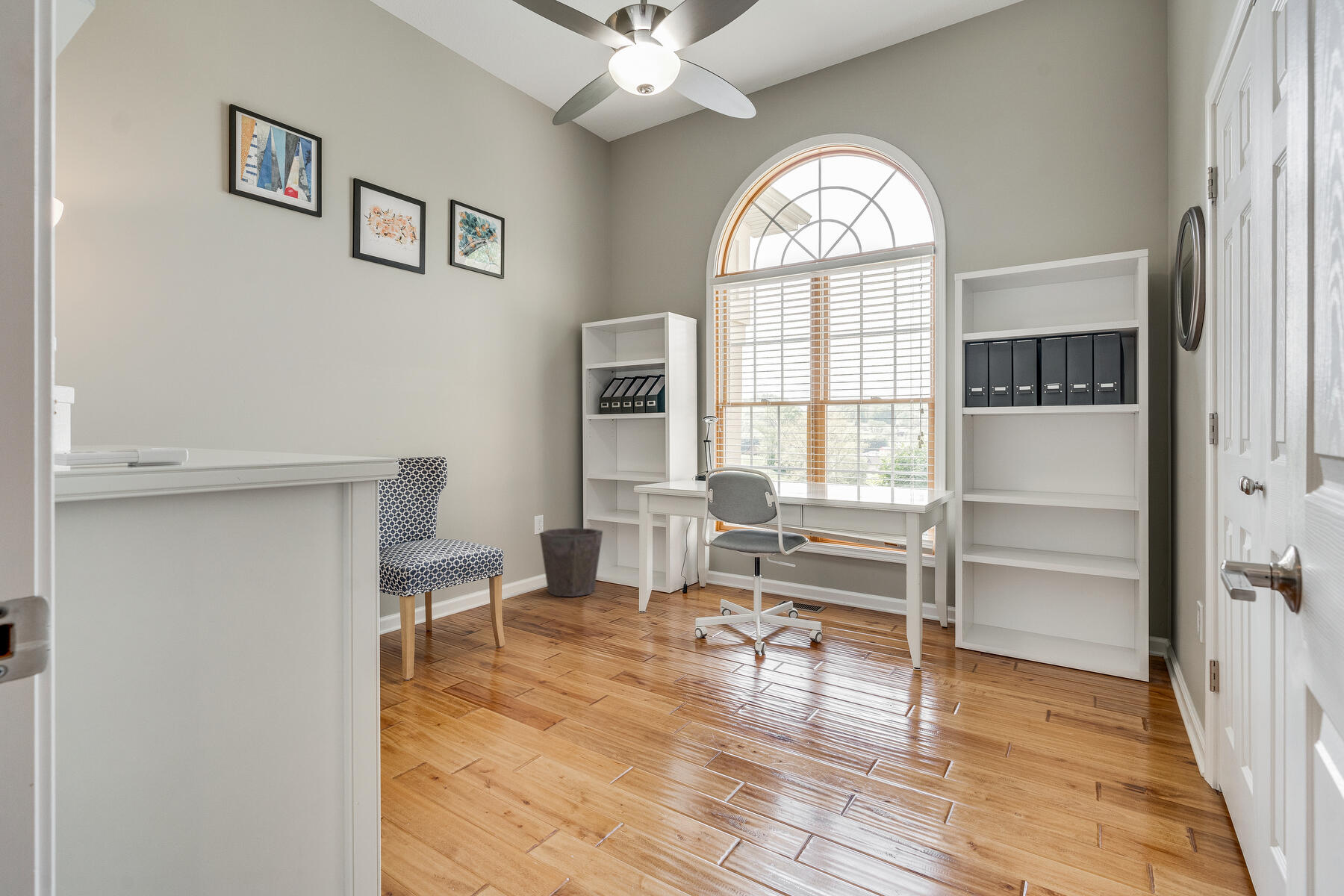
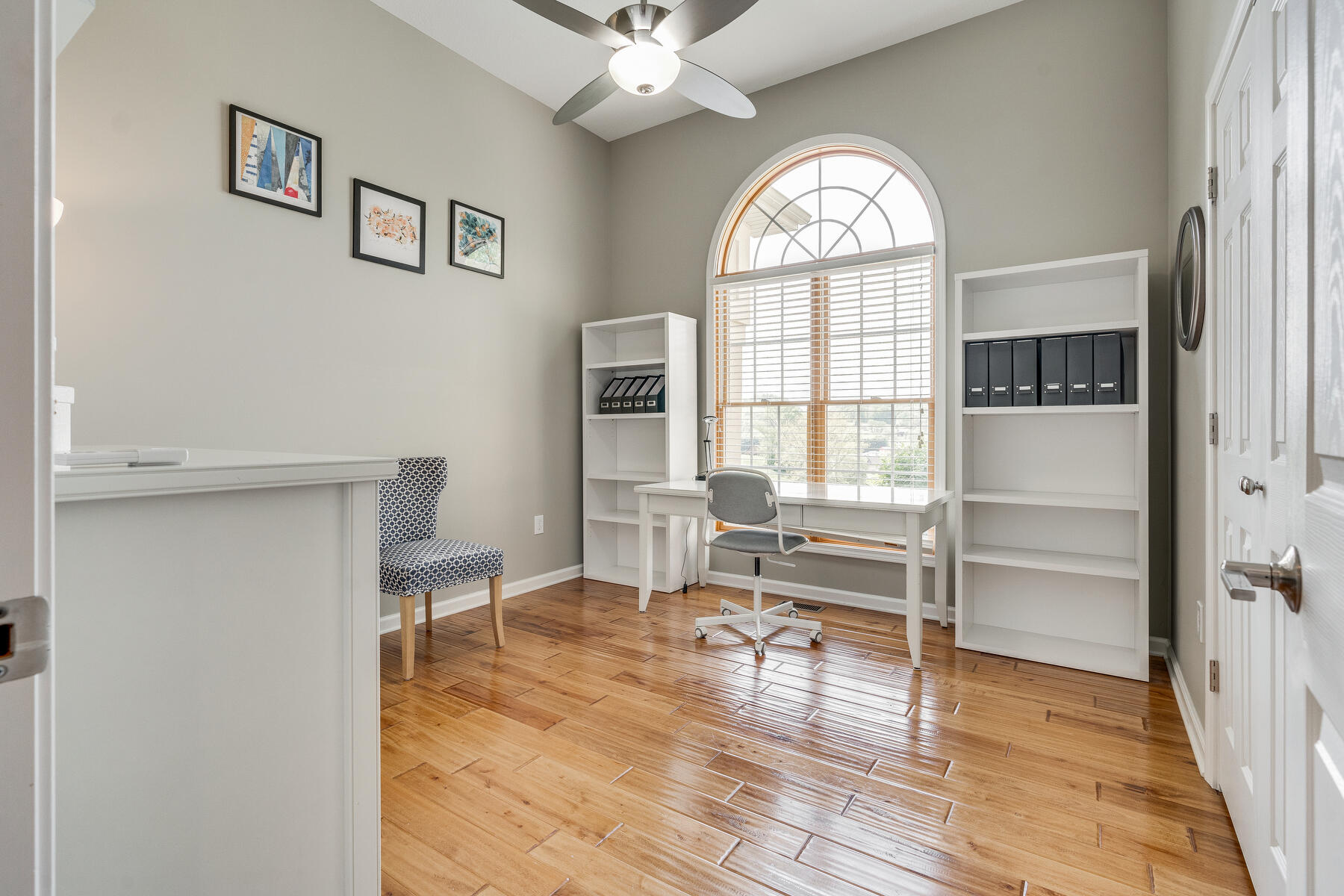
- waste bin [539,527,603,597]
